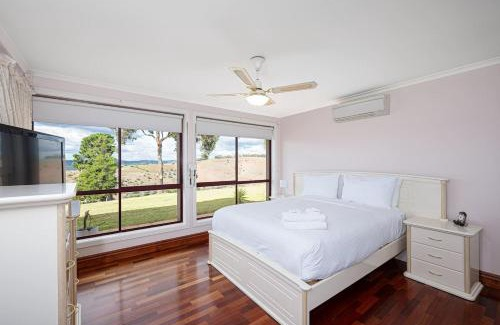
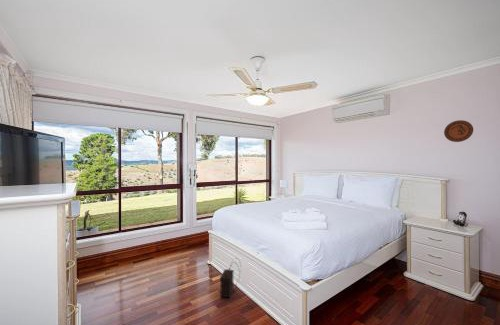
+ satchel [219,257,242,299]
+ decorative plate [443,119,474,143]
